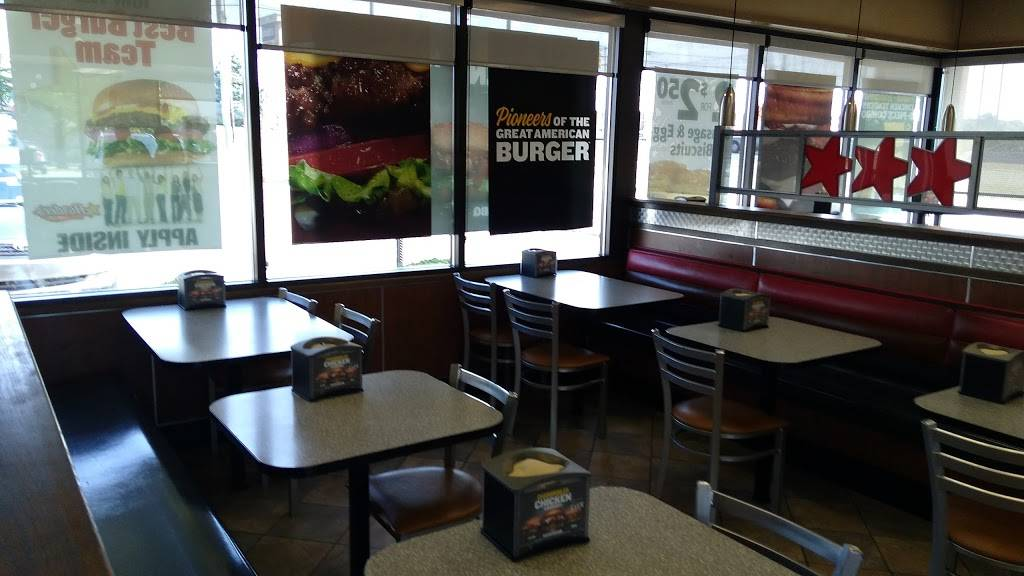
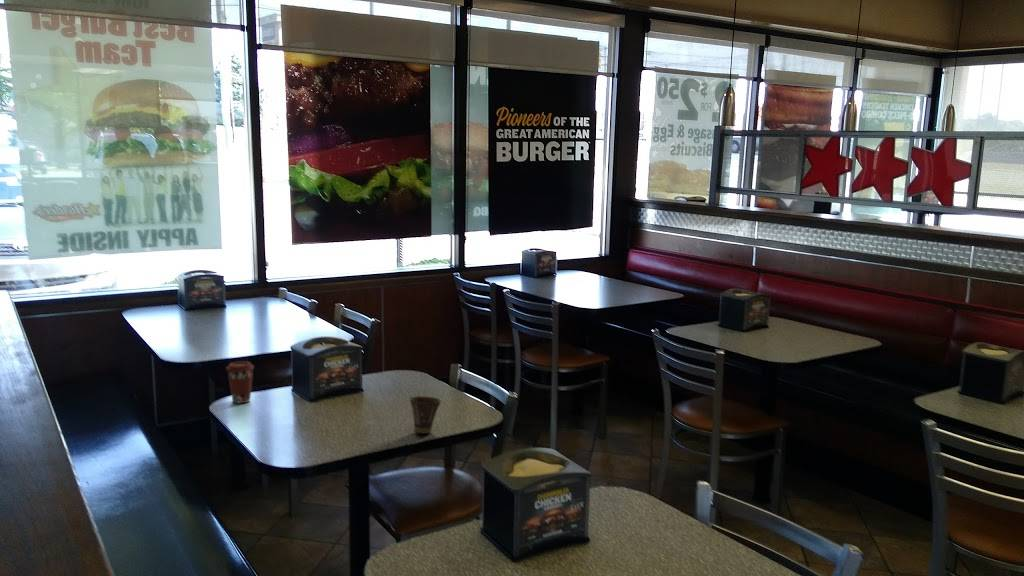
+ cup [409,395,442,434]
+ coffee cup [225,360,255,405]
